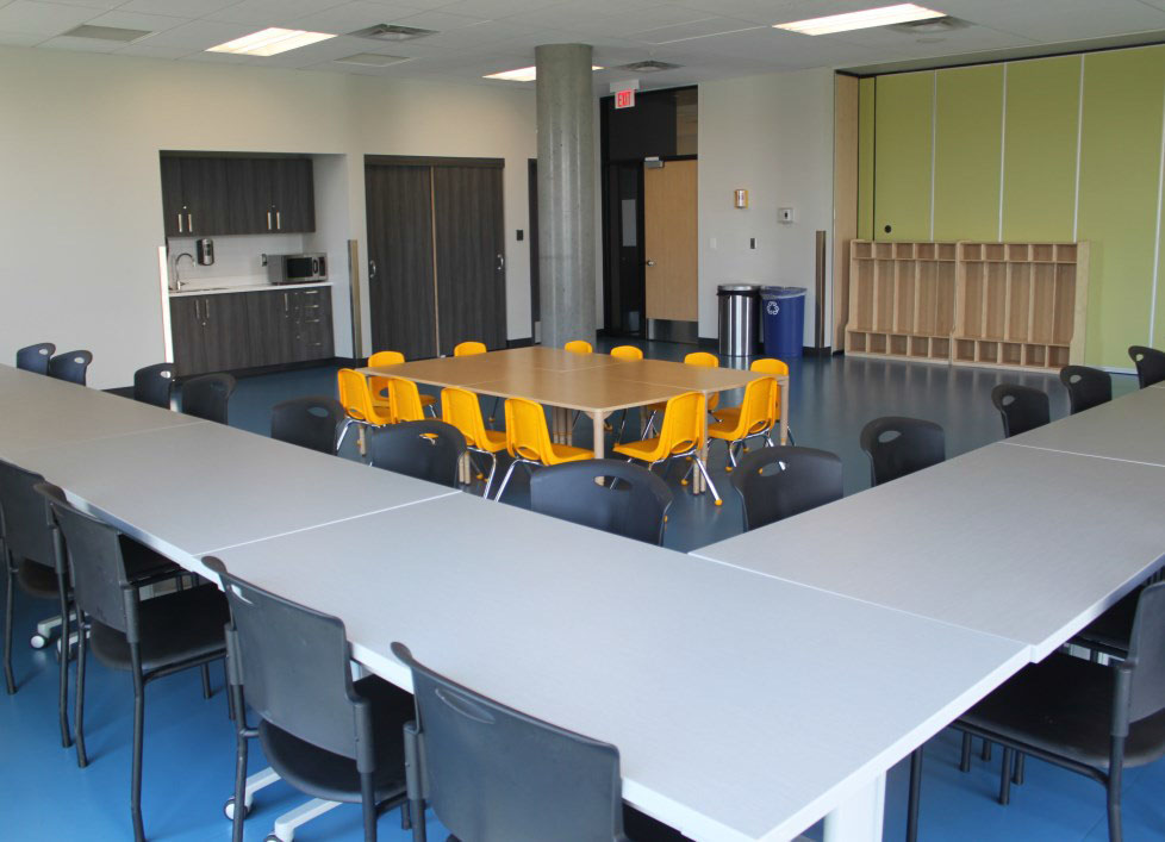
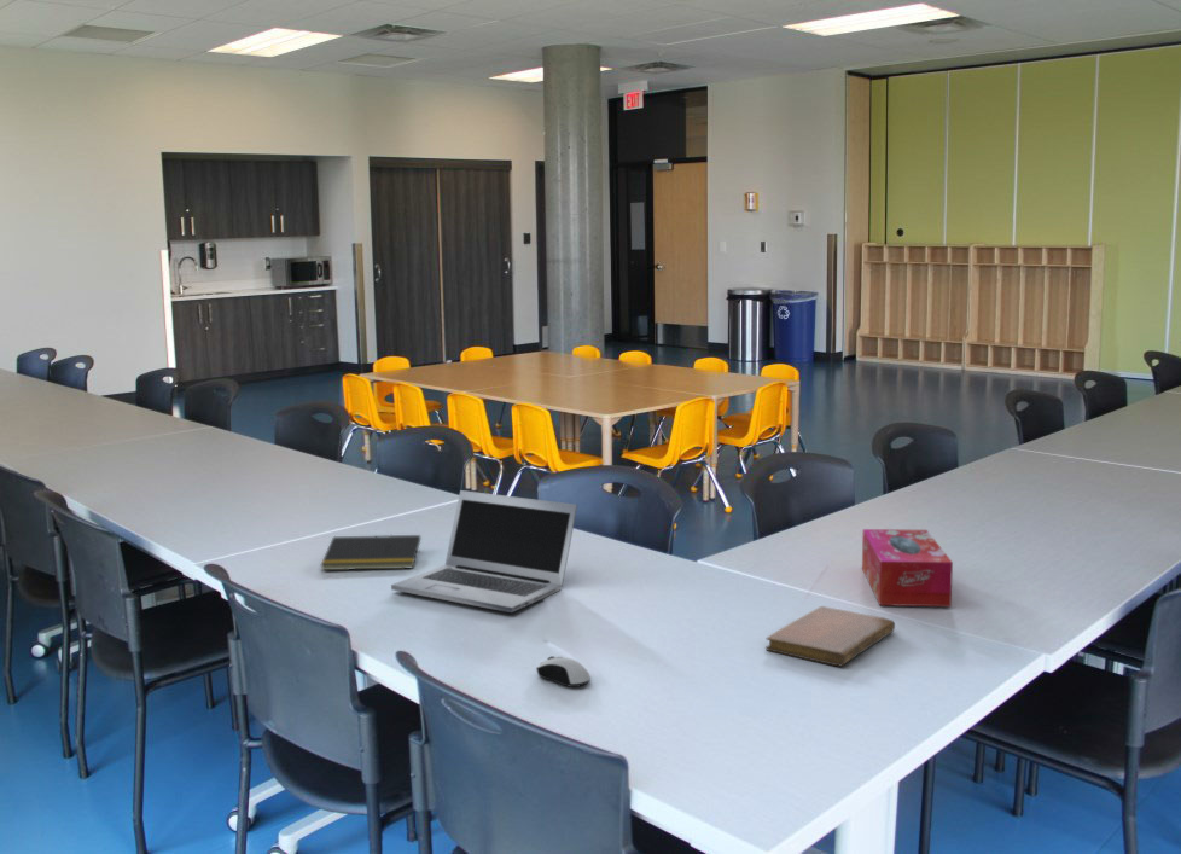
+ laptop [390,489,578,614]
+ computer mouse [535,655,592,689]
+ tissue box [861,528,954,608]
+ notebook [764,605,896,668]
+ notepad [320,534,421,571]
